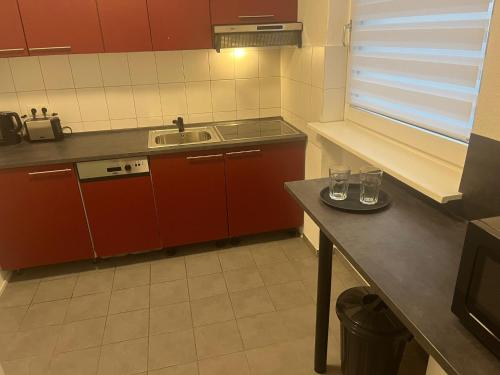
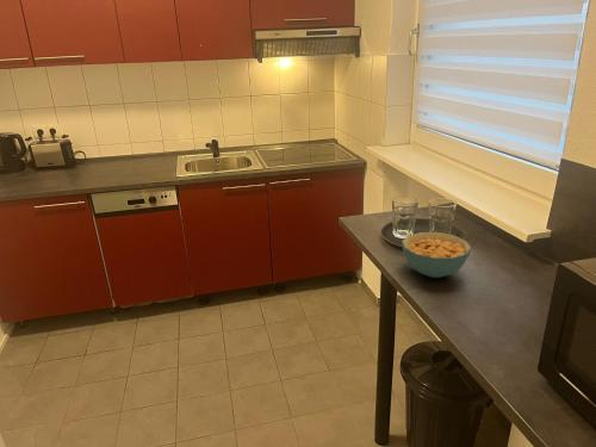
+ cereal bowl [401,231,472,279]
